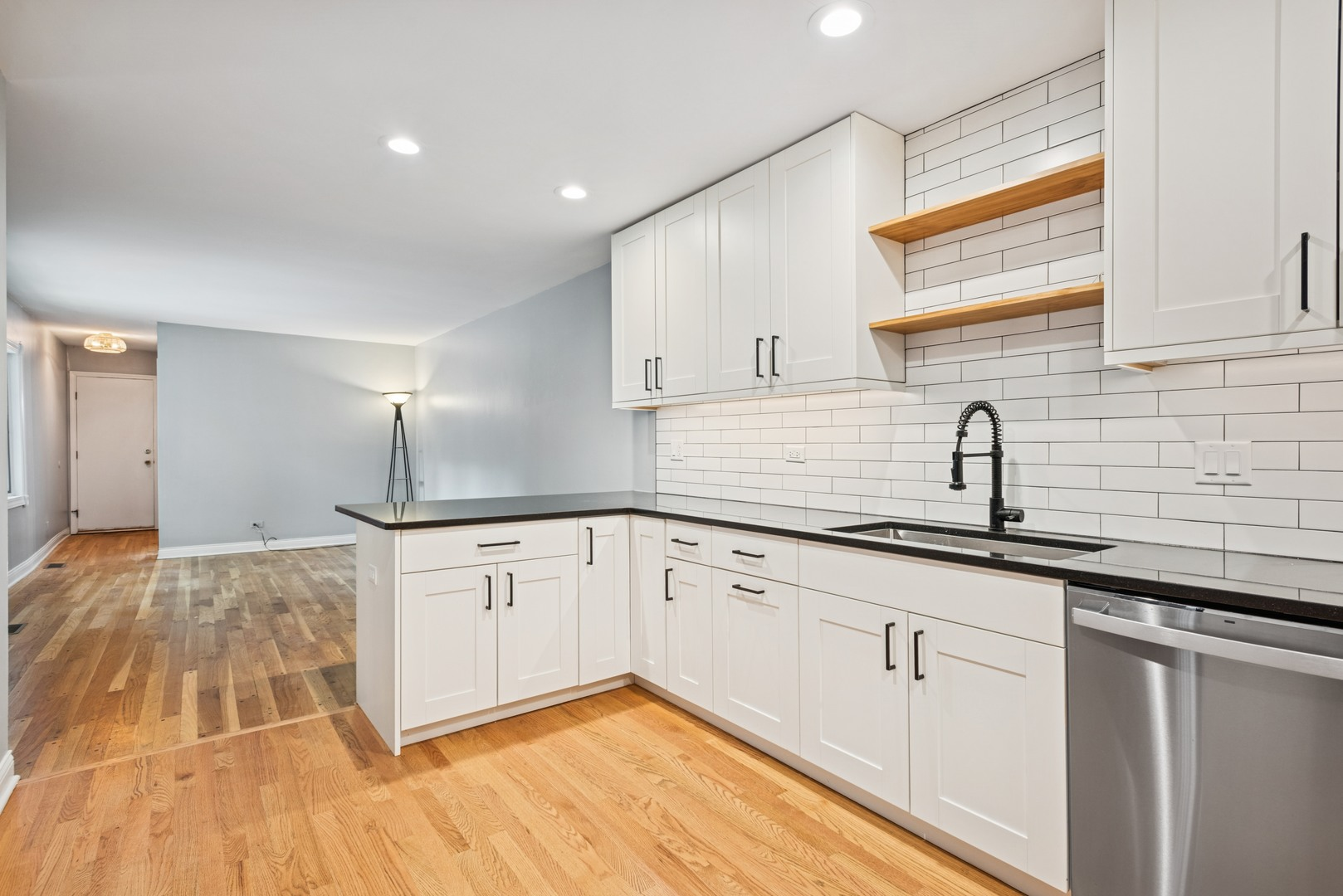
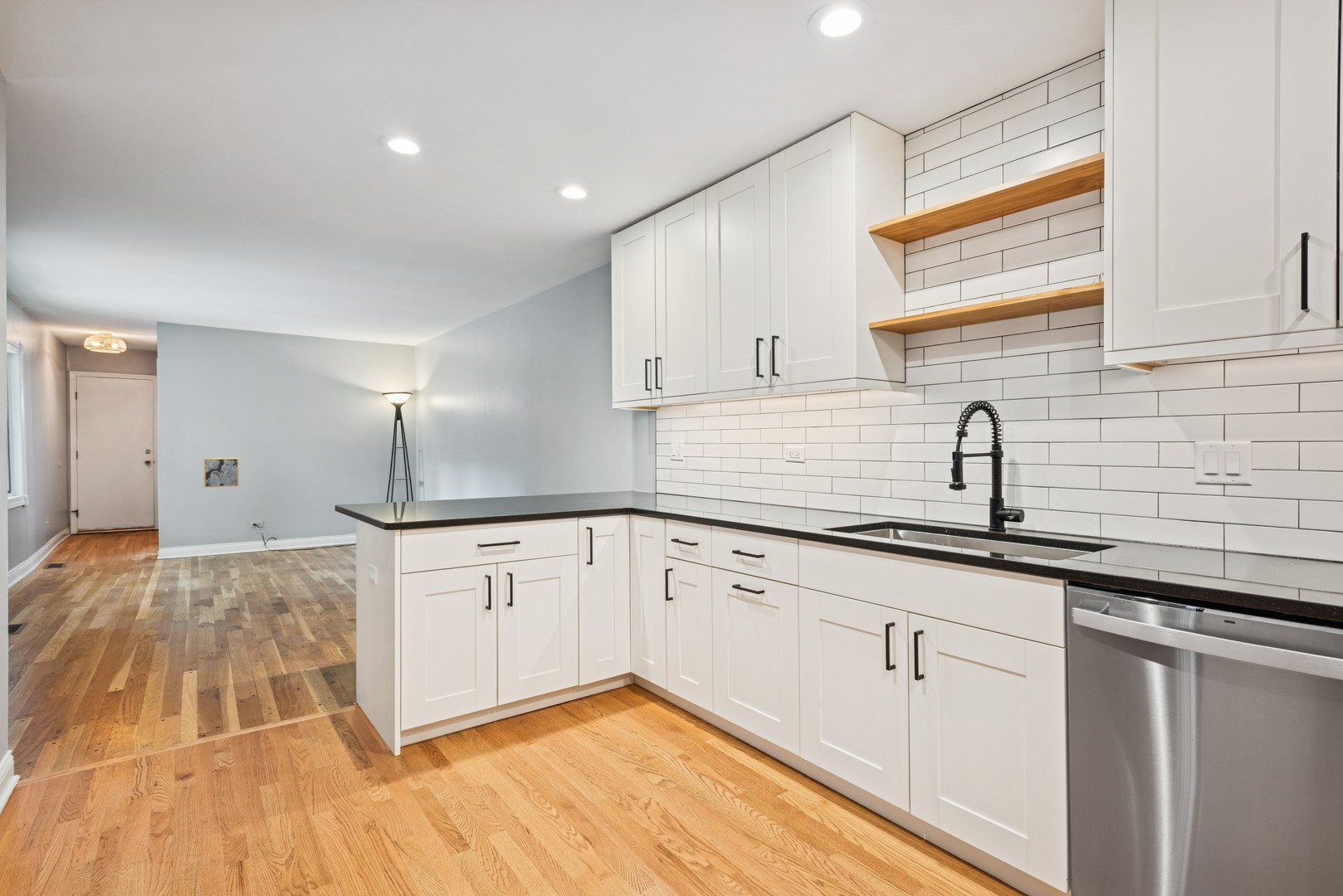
+ wall art [203,457,240,489]
